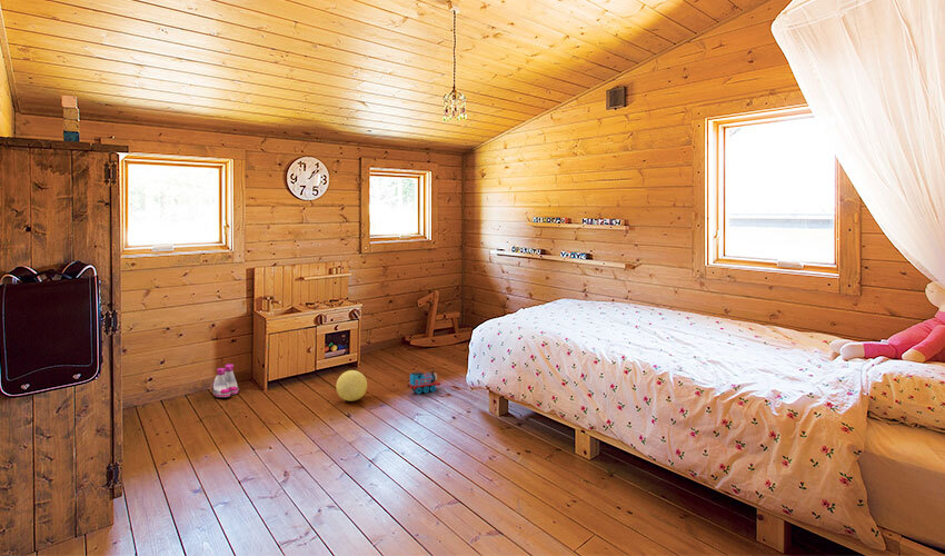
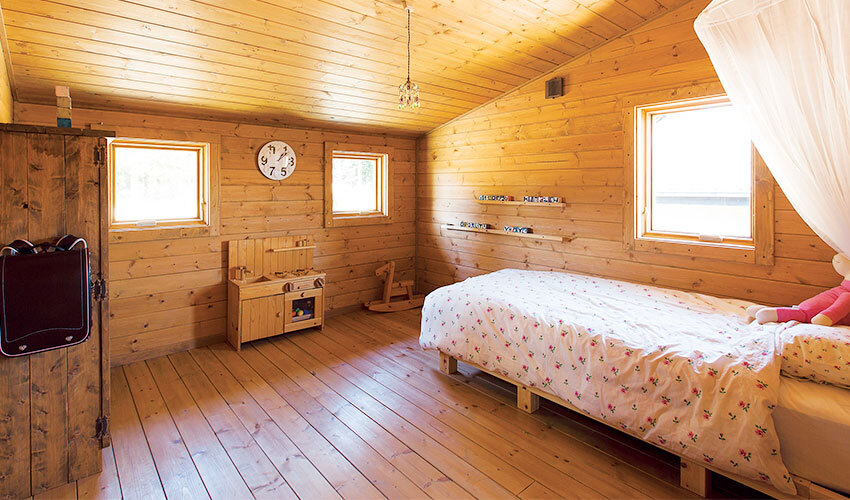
- boots [211,363,240,398]
- decorative ball [336,369,368,403]
- toy train [407,370,441,395]
